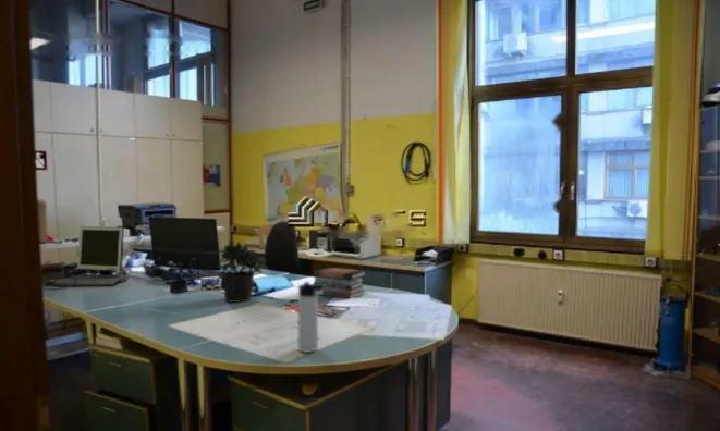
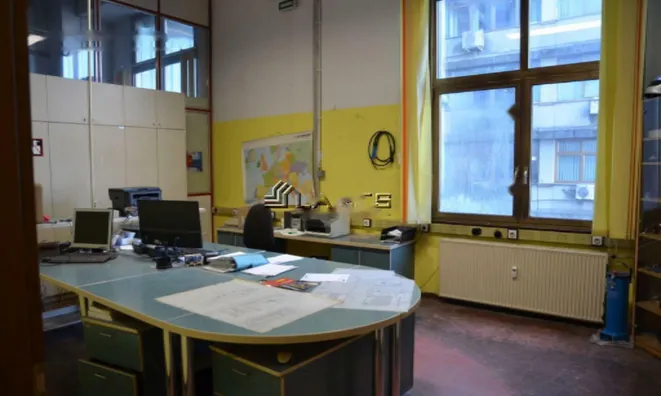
- thermos bottle [296,281,326,354]
- potted plant [217,238,268,304]
- book stack [313,267,367,299]
